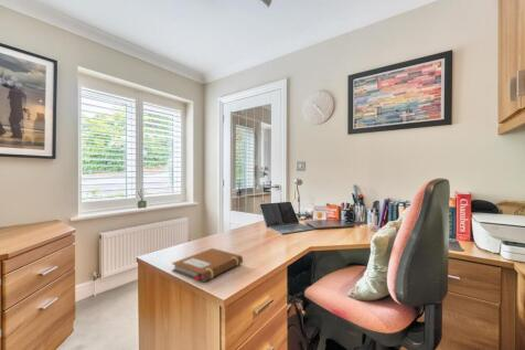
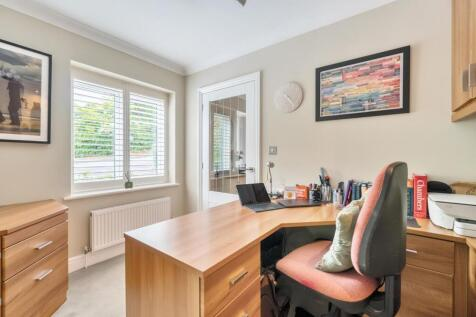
- notebook [171,247,244,284]
